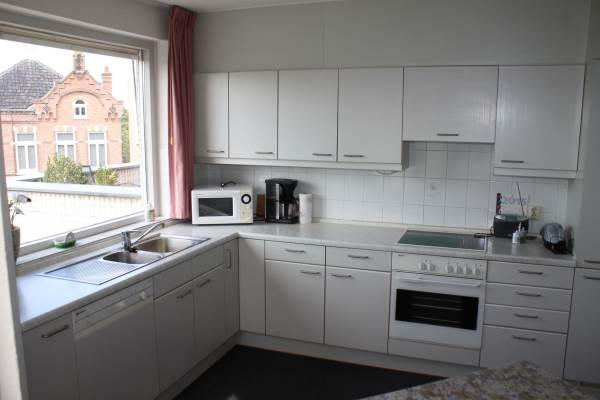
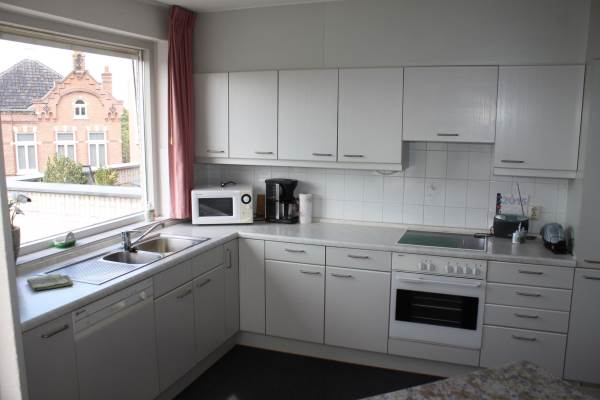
+ dish towel [26,272,74,291]
